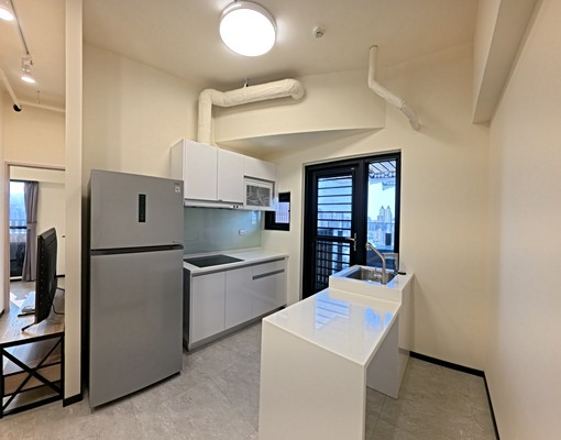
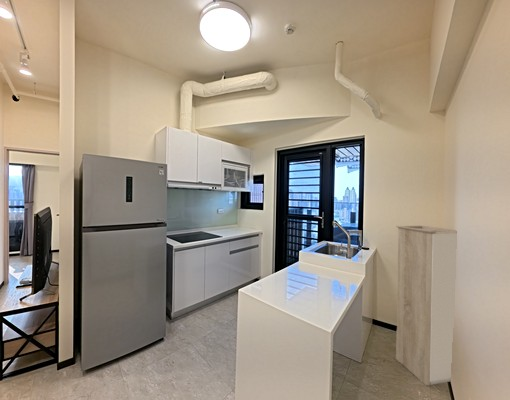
+ storage cabinet [395,225,458,387]
